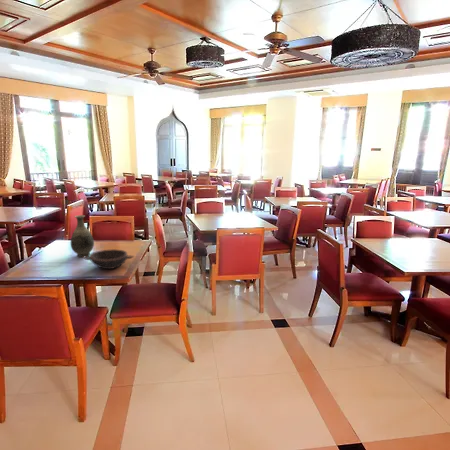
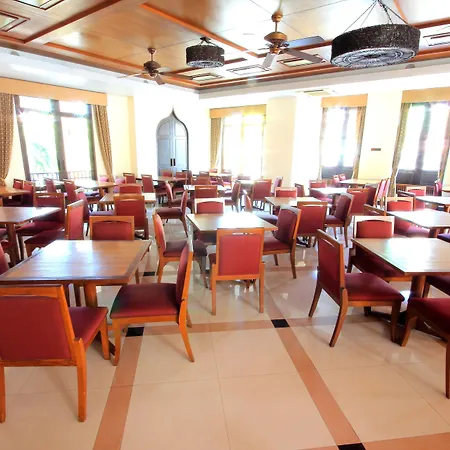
- bowl [82,248,135,270]
- vase [70,214,95,258]
